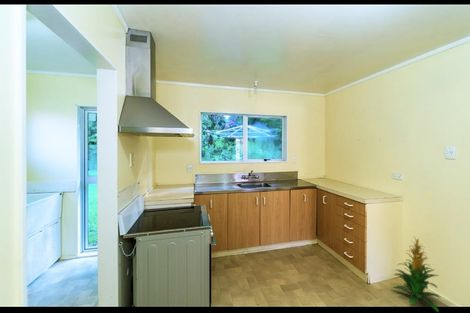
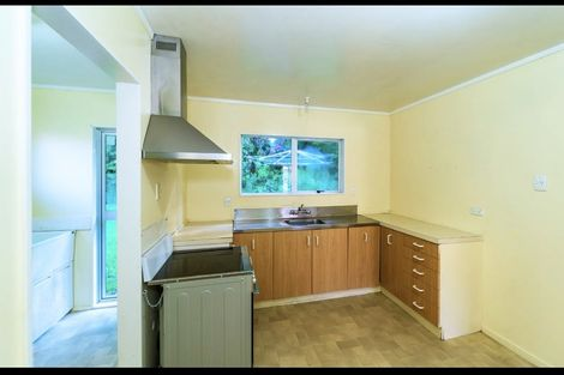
- indoor plant [390,235,442,313]
